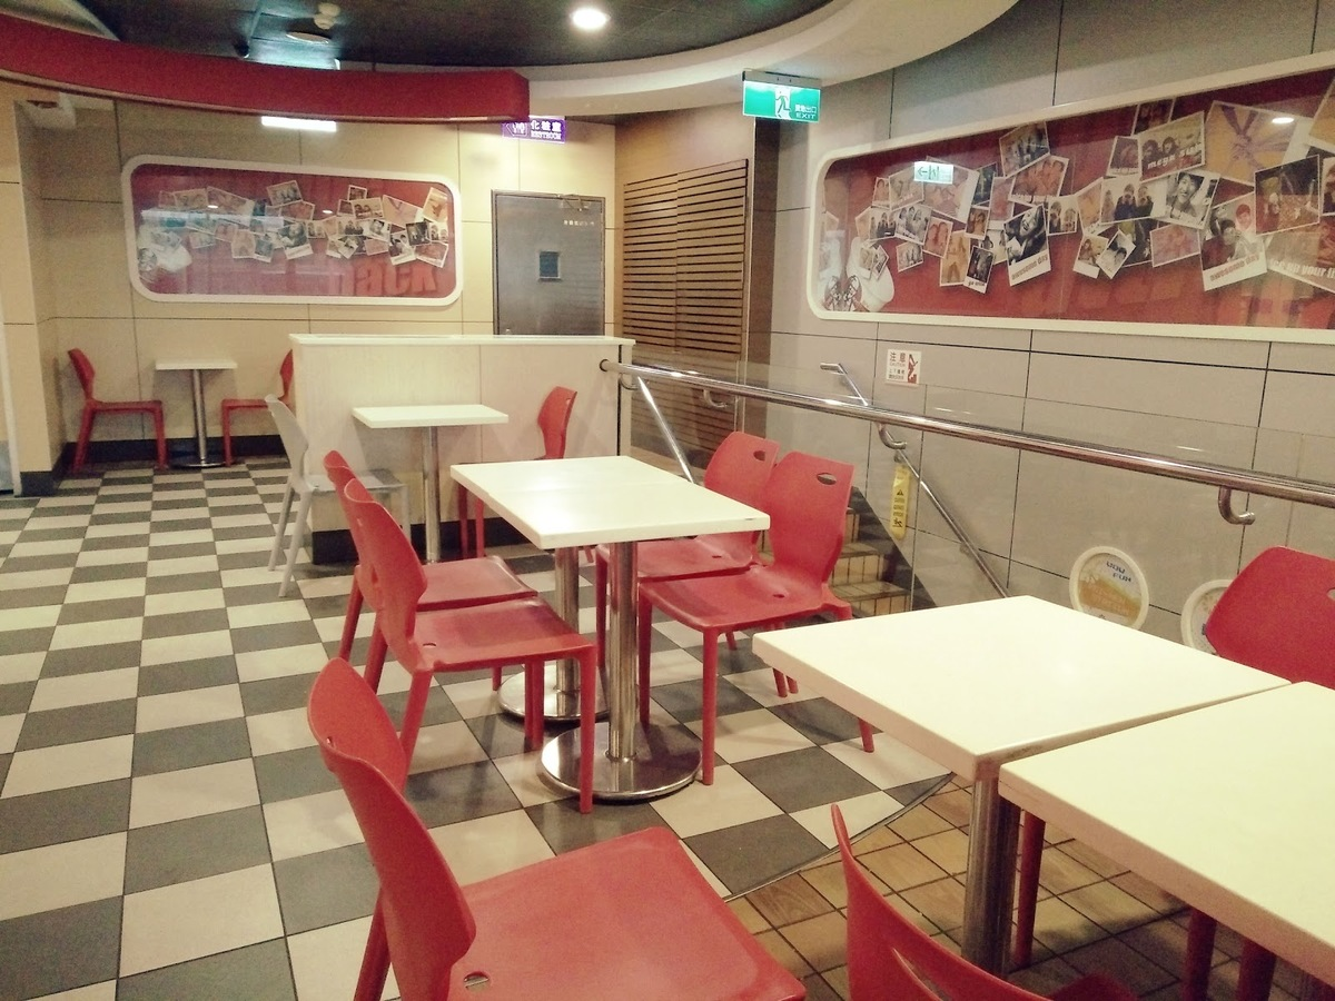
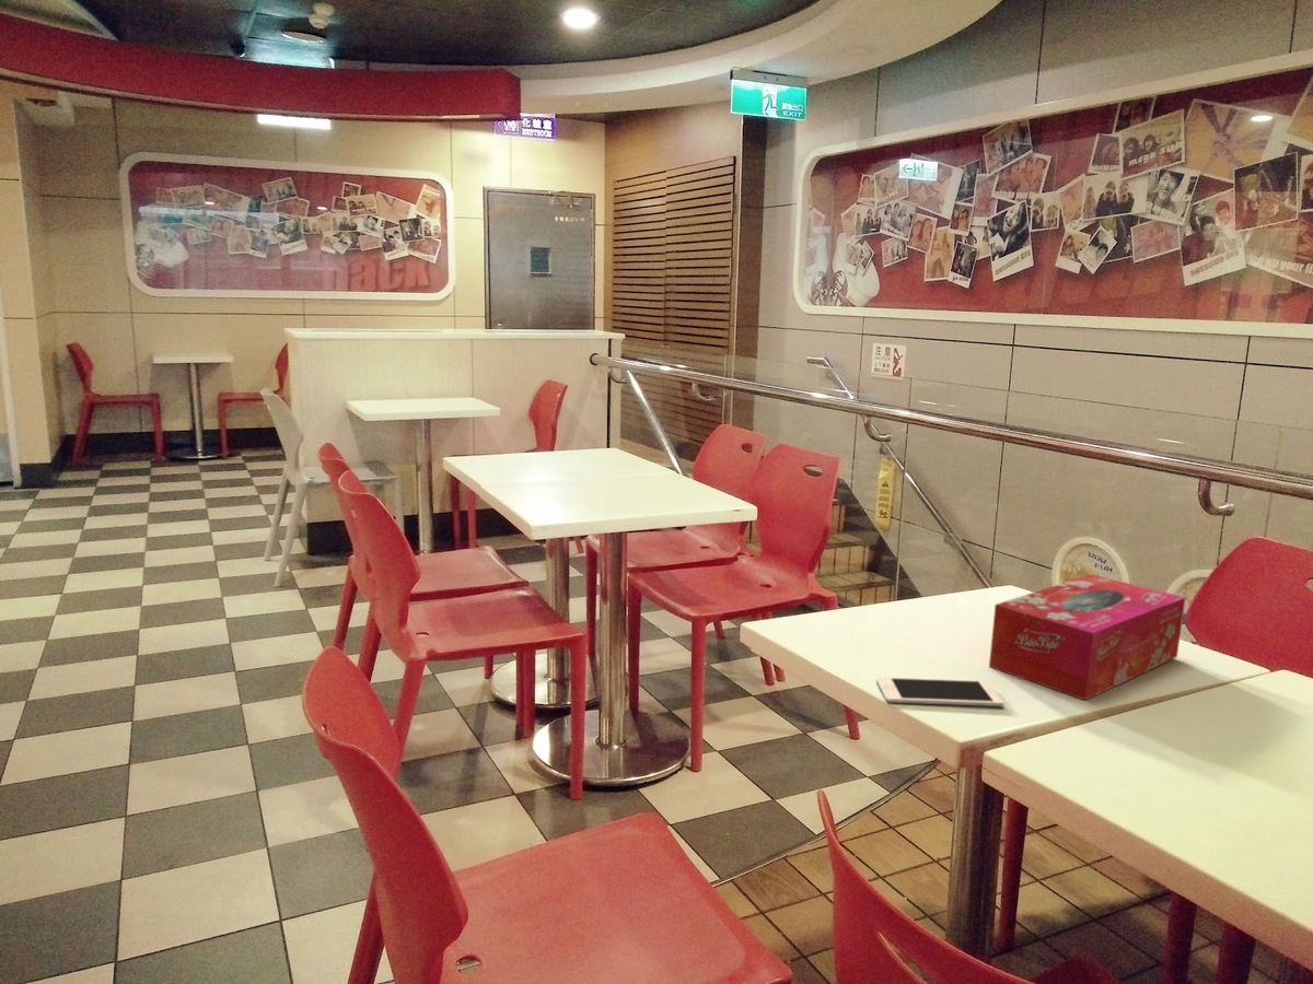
+ cell phone [875,676,1004,707]
+ tissue box [988,573,1186,701]
